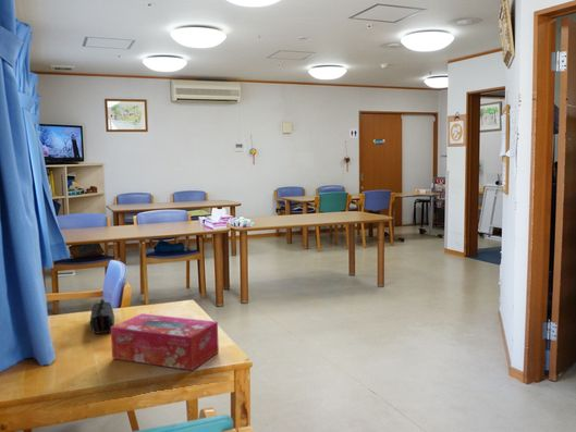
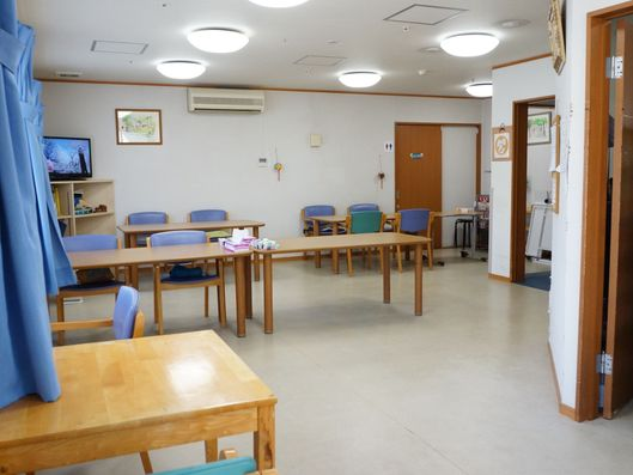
- tissue box [110,312,220,371]
- pencil case [89,298,115,335]
